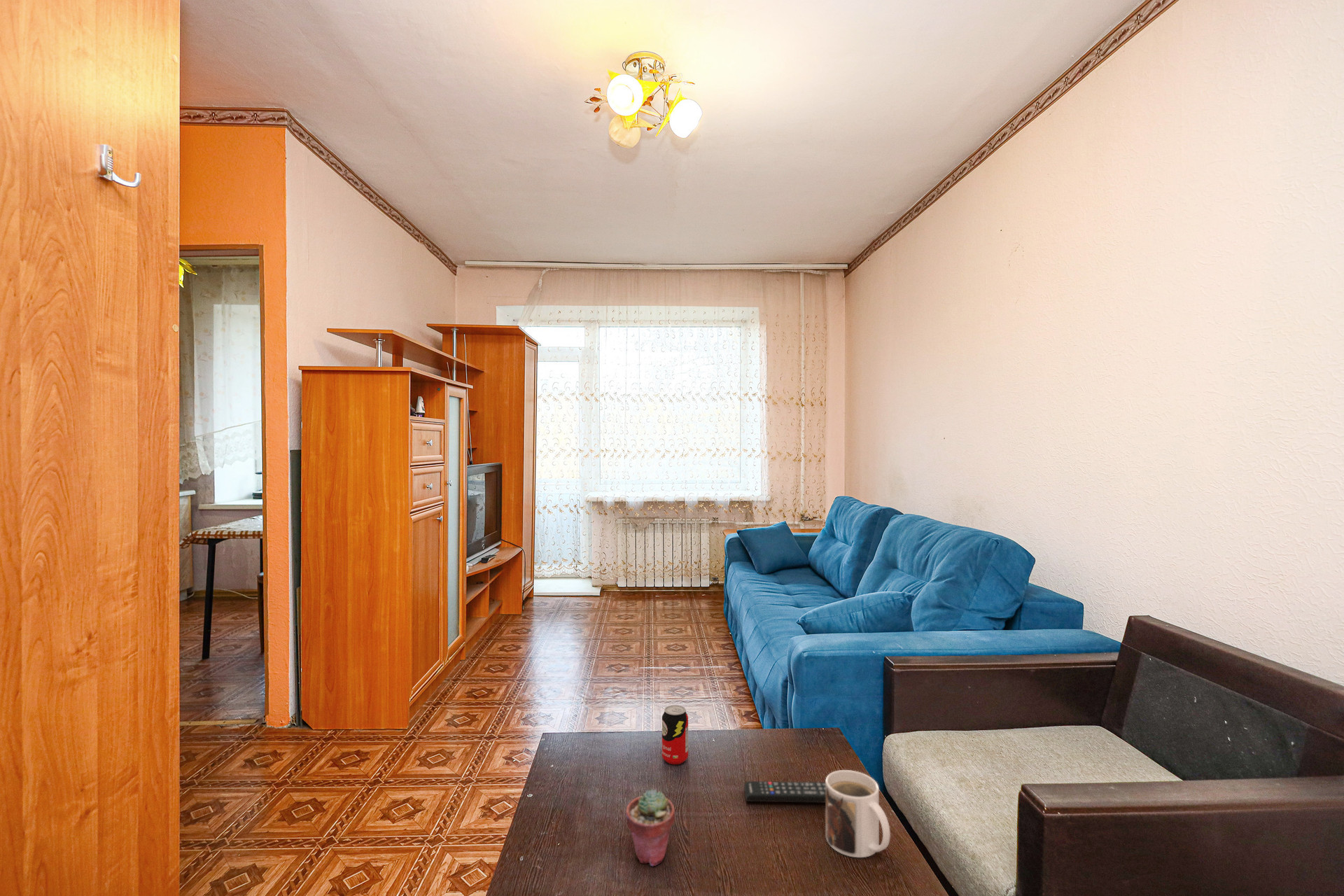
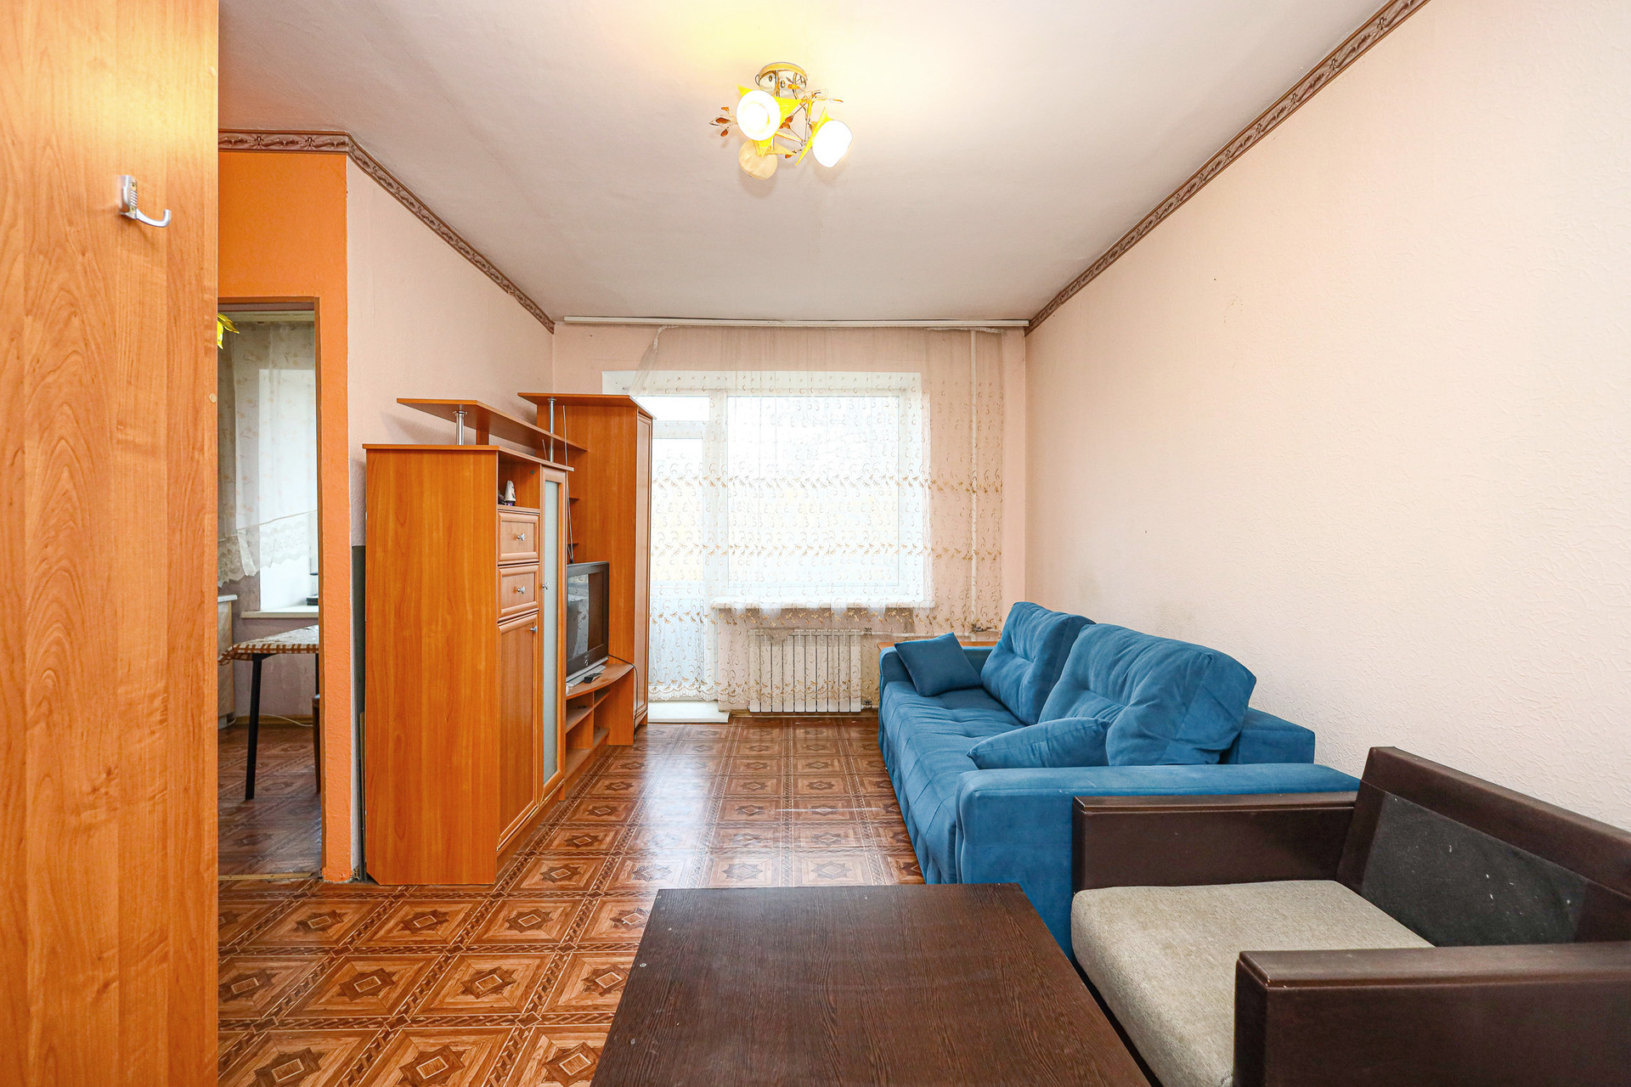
- beverage can [661,704,689,765]
- potted succulent [625,788,675,867]
- mug [825,769,891,858]
- remote control [743,780,825,804]
